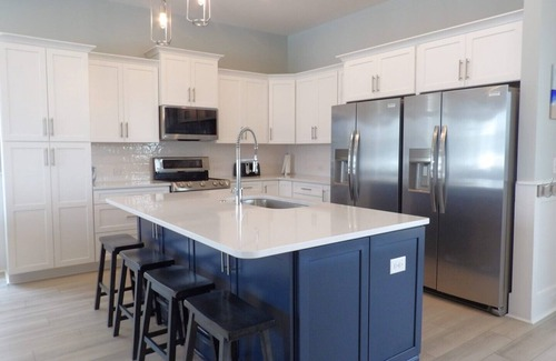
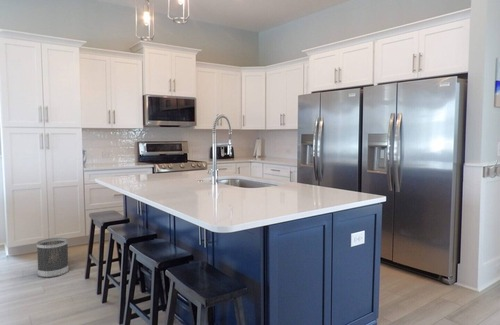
+ wastebasket [36,237,70,278]
